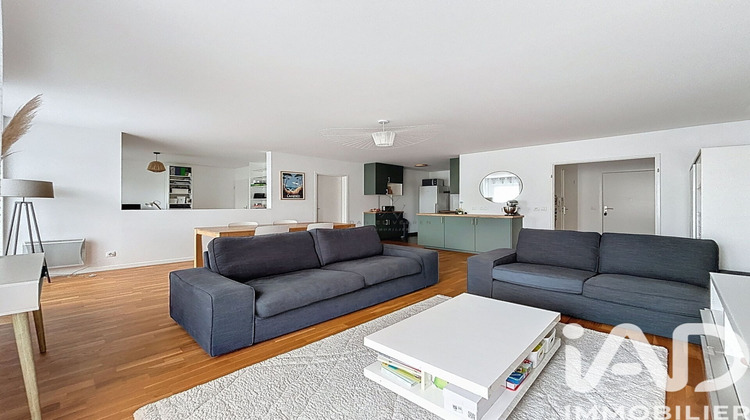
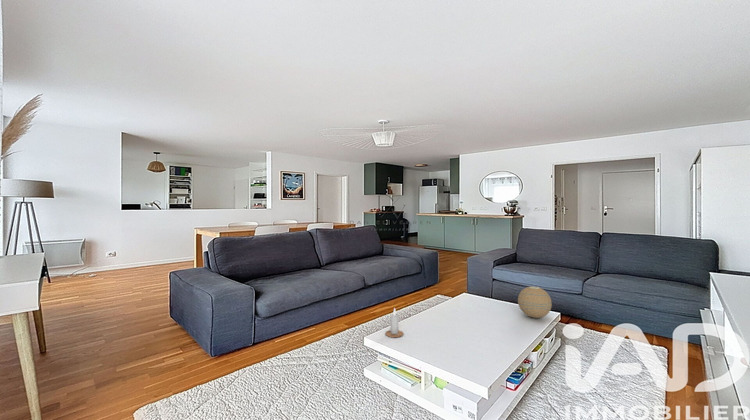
+ decorative orb [517,286,553,319]
+ candle [385,307,404,338]
